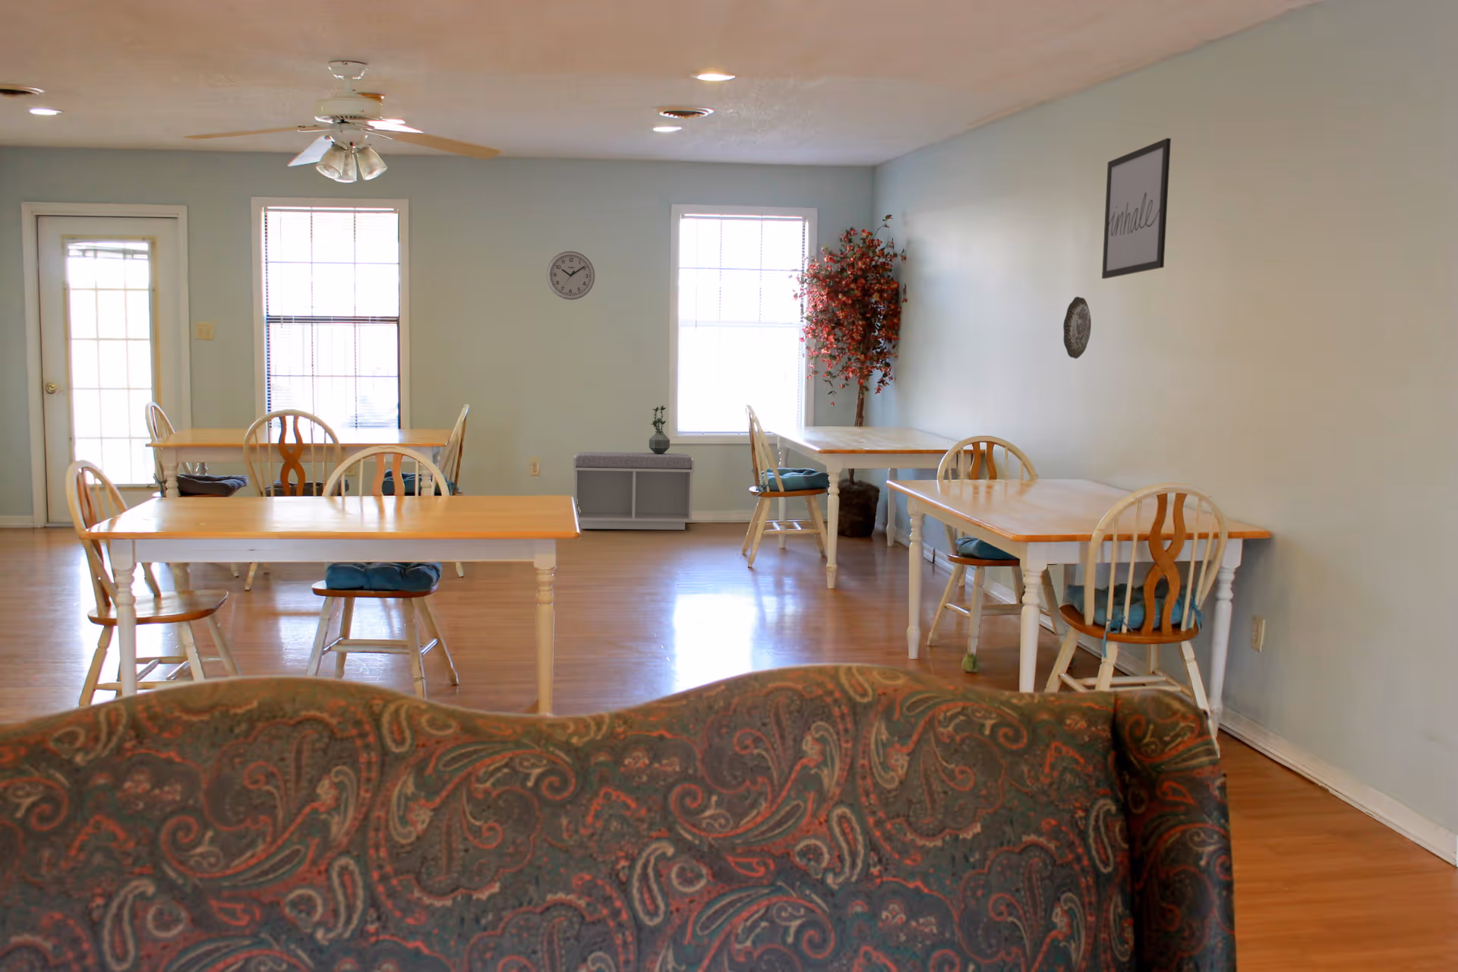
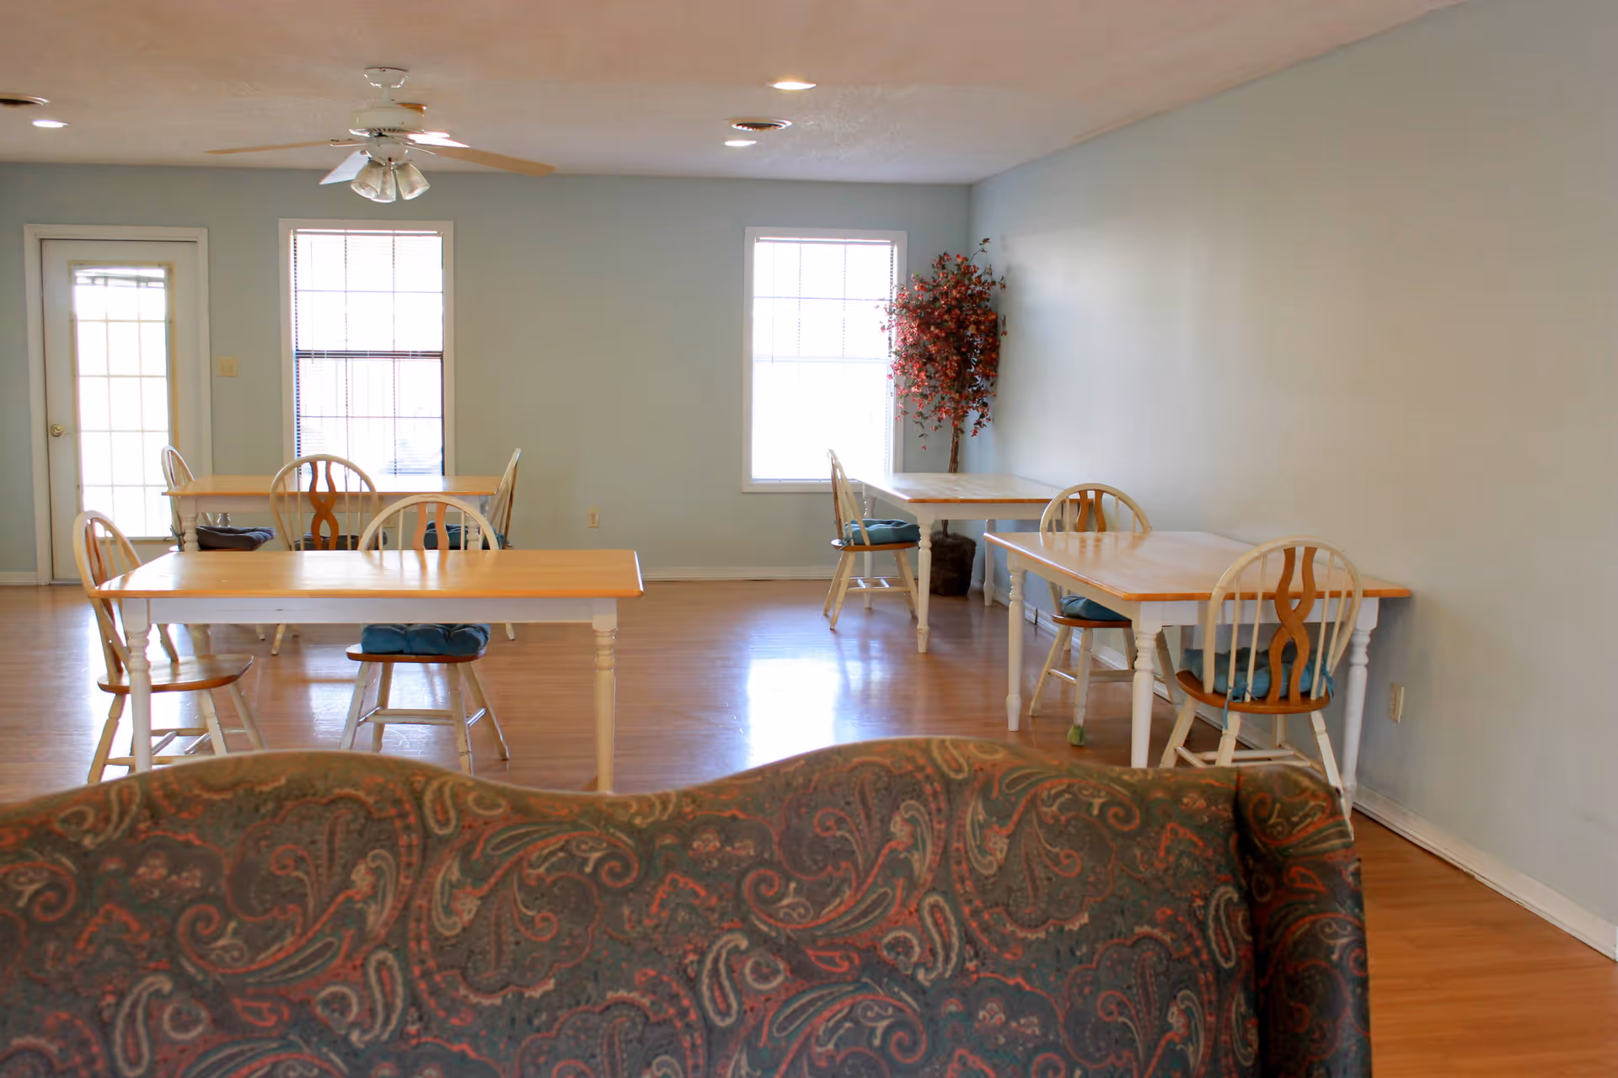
- wall clock [546,251,596,300]
- potted plant [649,405,670,455]
- wall art [1101,138,1172,280]
- decorative plate [1062,296,1092,359]
- bench [573,451,695,530]
